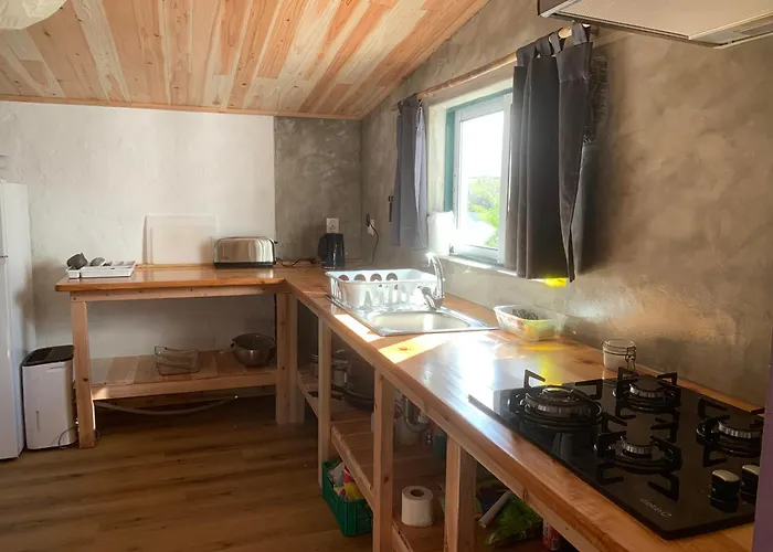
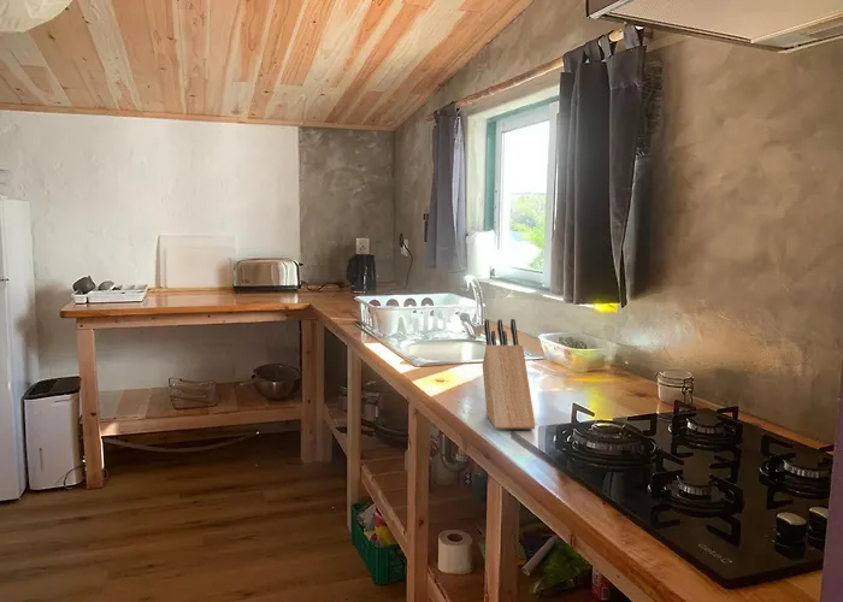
+ knife block [482,318,536,430]
